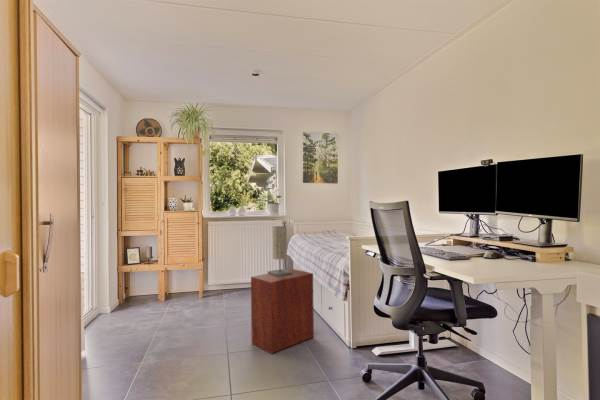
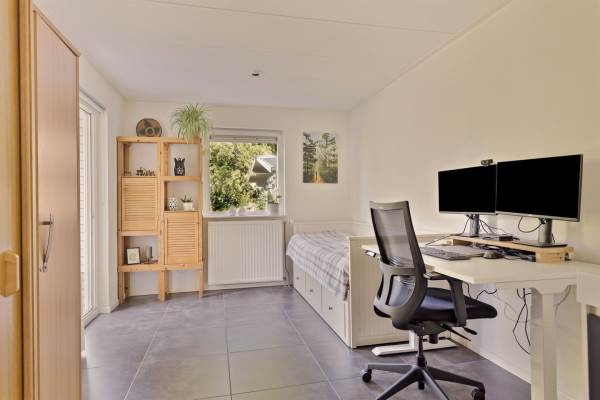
- table lamp [266,225,293,276]
- nightstand [250,268,315,355]
